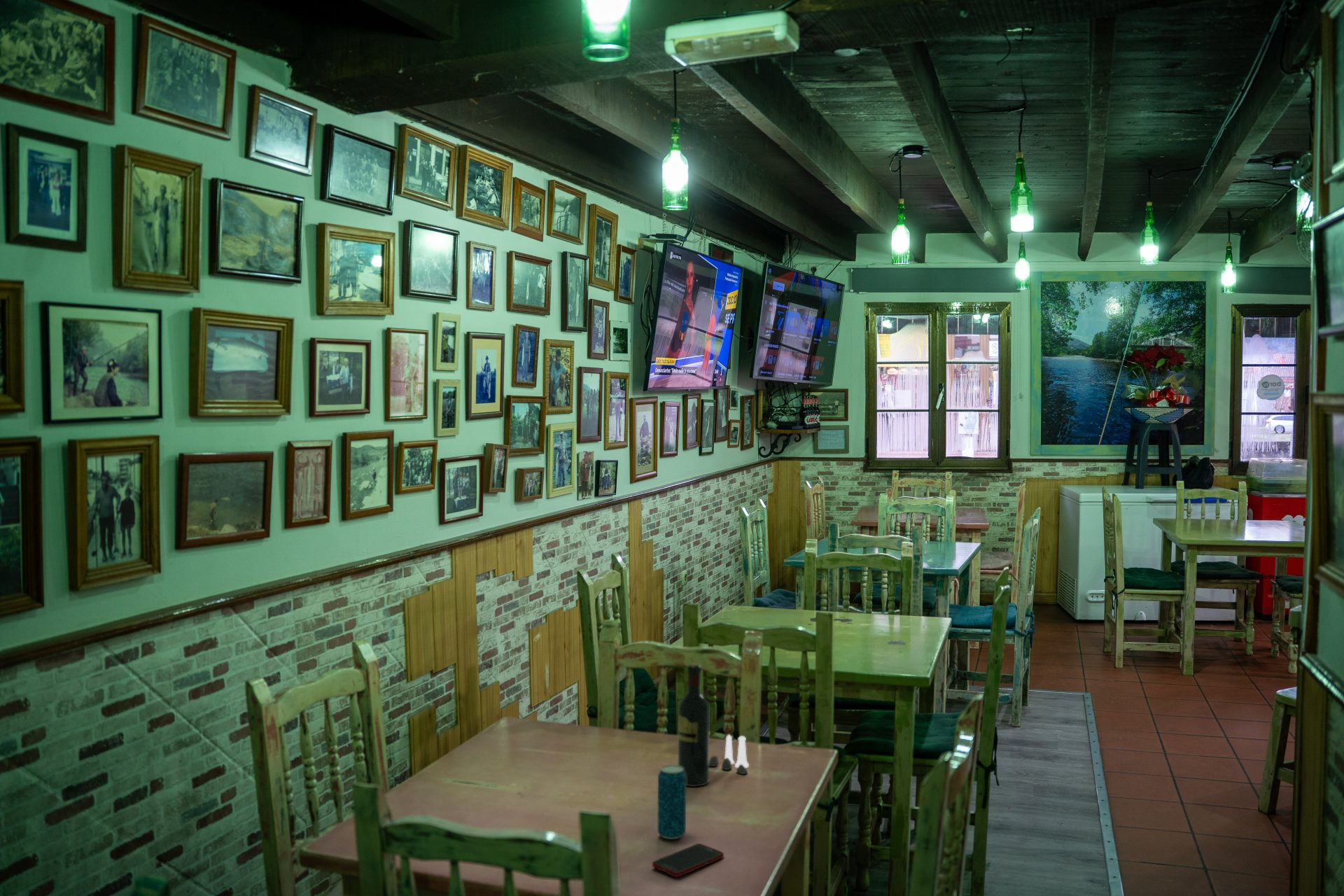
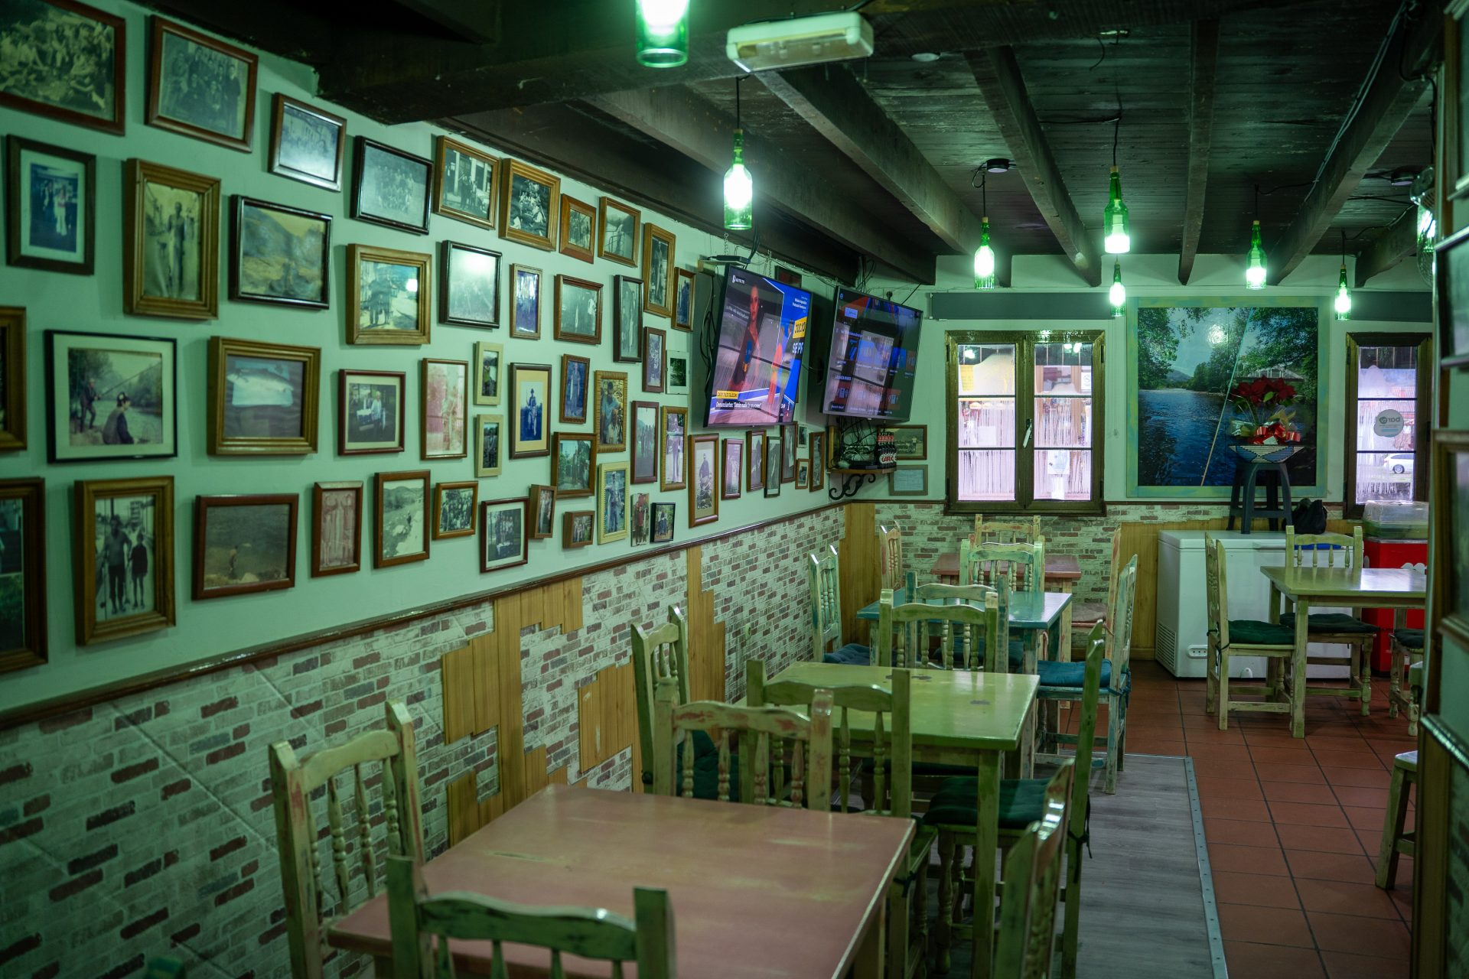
- salt and pepper shaker set [709,734,750,775]
- beverage can [657,764,687,840]
- wine bottle [677,663,710,787]
- cell phone [652,843,724,878]
